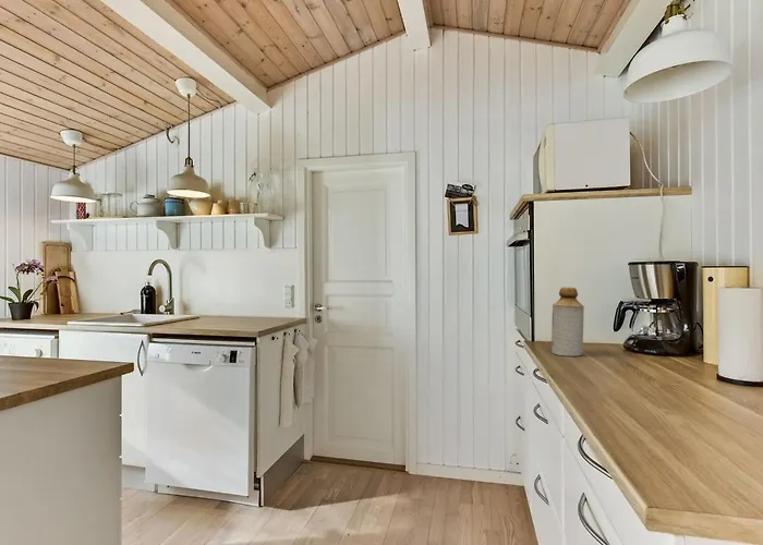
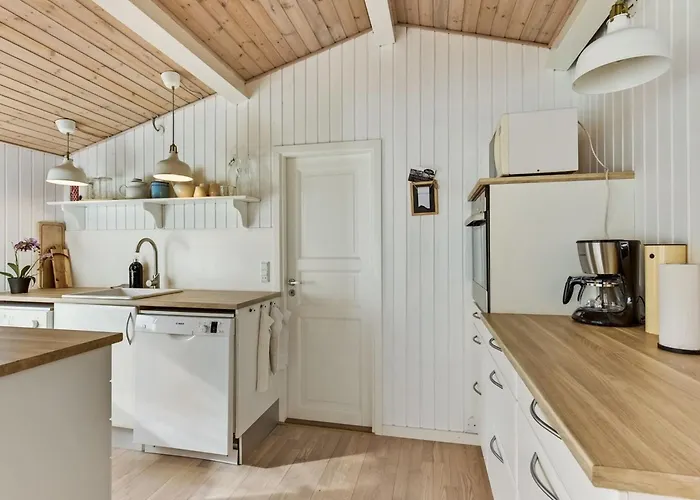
- bottle [550,286,585,356]
